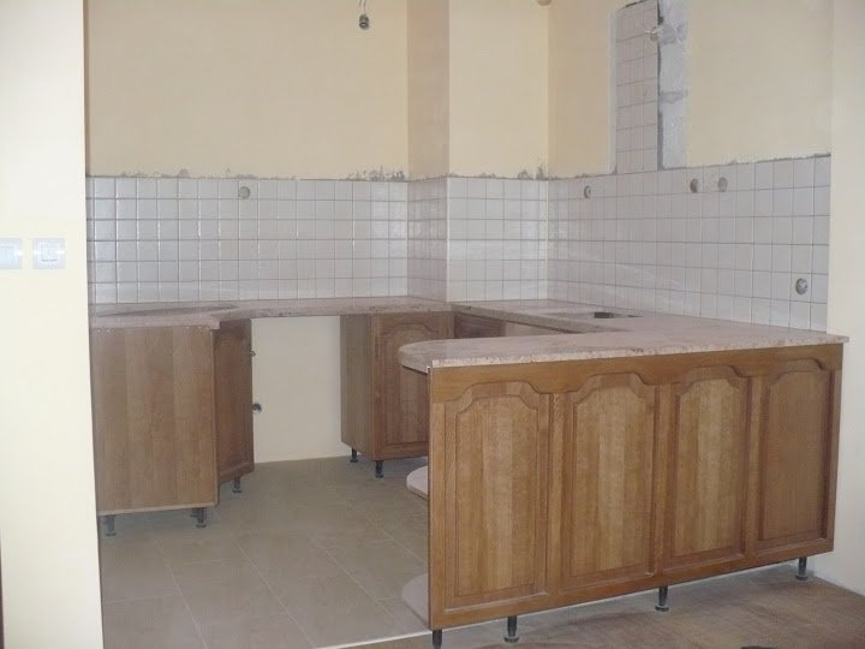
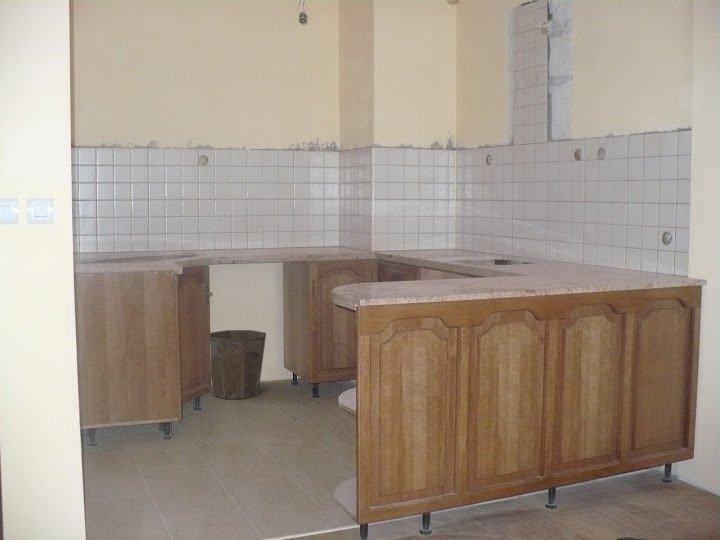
+ waste bin [209,329,267,400]
